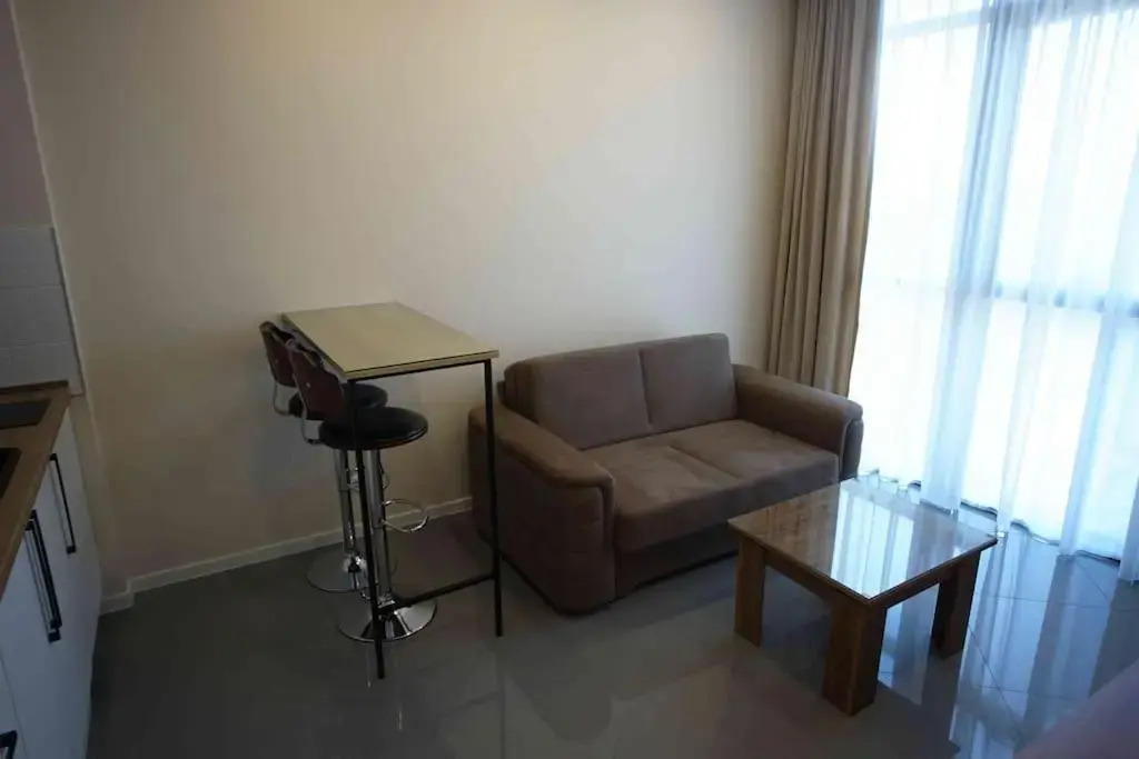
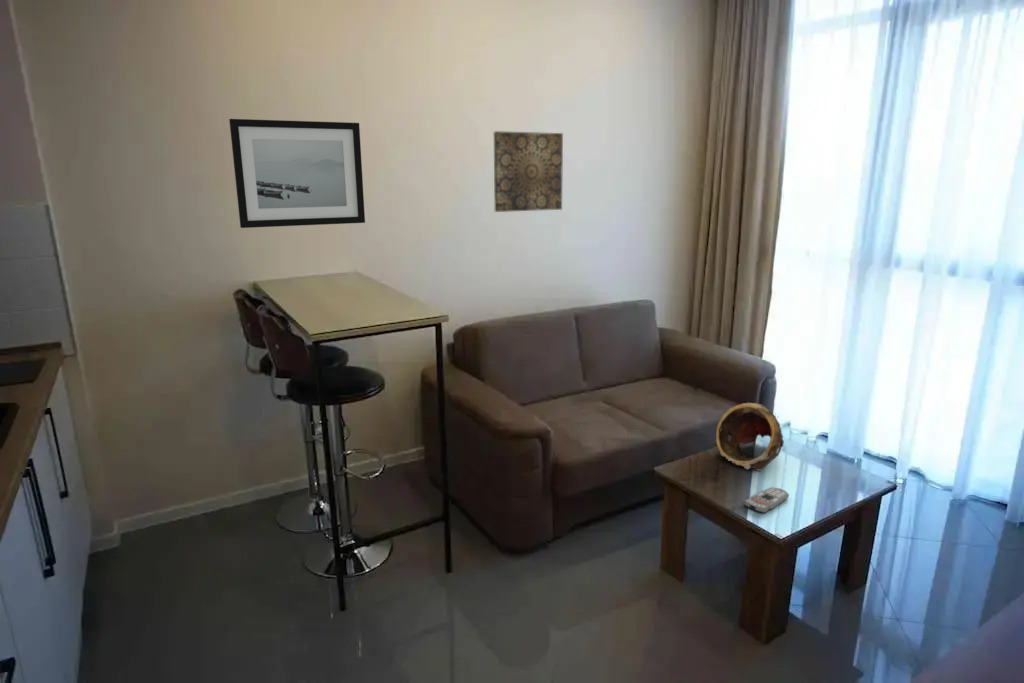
+ wall art [493,130,564,213]
+ decorative bowl [715,401,785,471]
+ remote control [743,486,790,514]
+ wall art [228,118,366,229]
